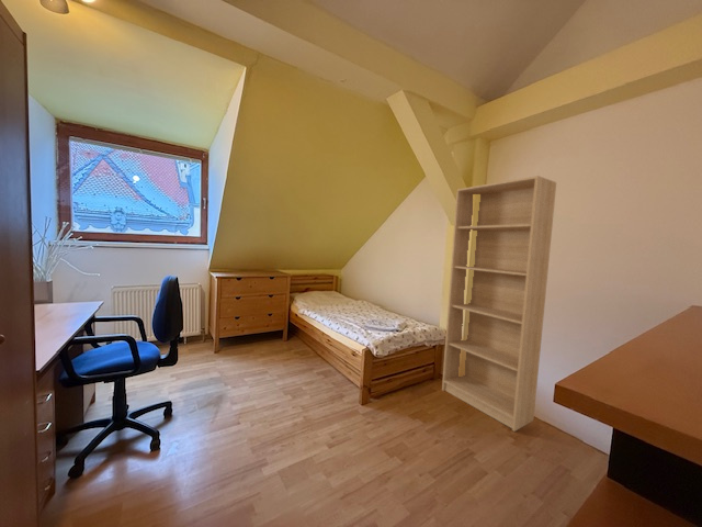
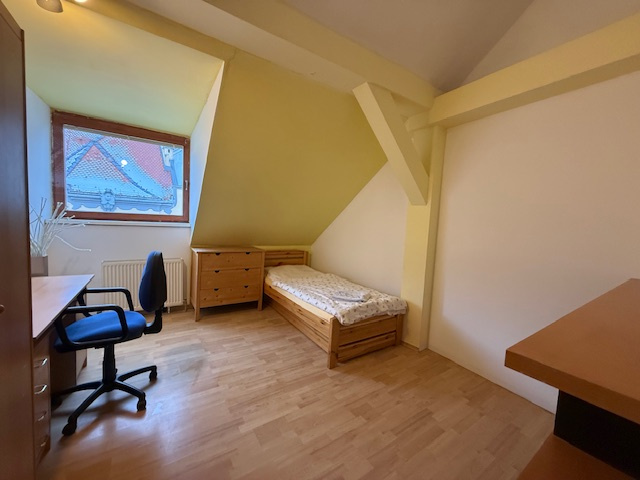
- bookshelf [441,175,557,433]
